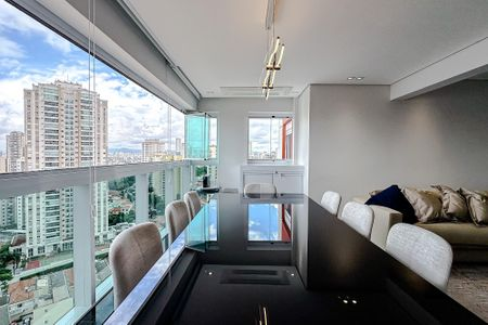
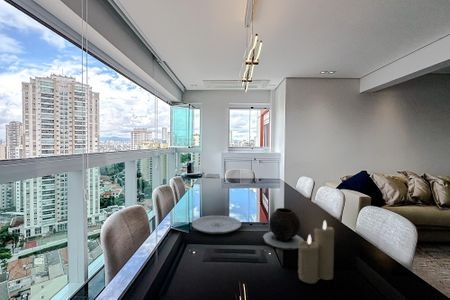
+ candle [297,220,335,284]
+ vase [262,207,305,251]
+ plate [191,214,242,235]
